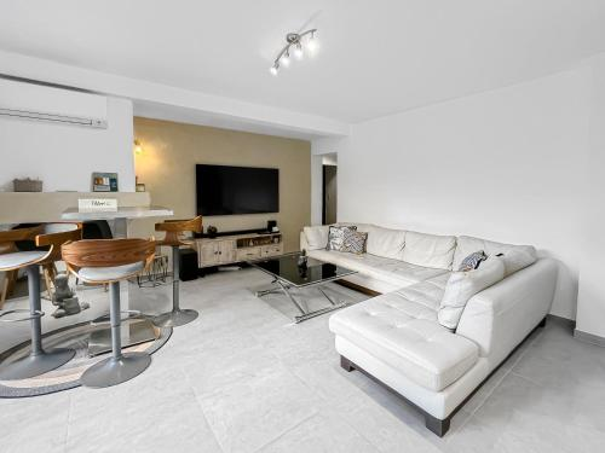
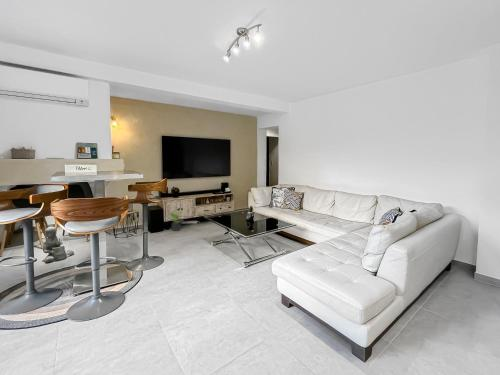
+ potted plant [163,208,188,232]
